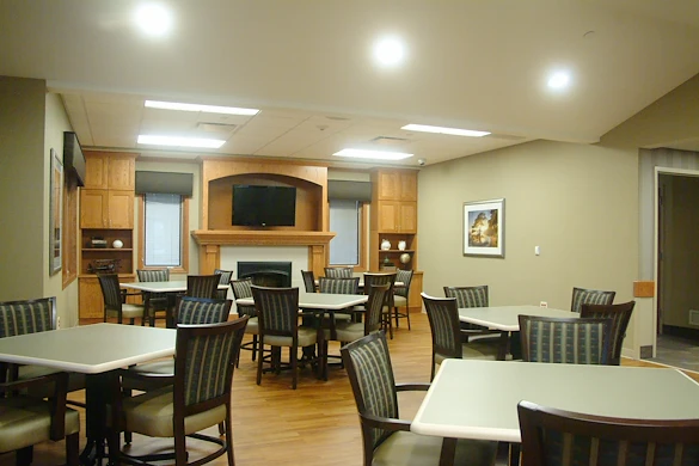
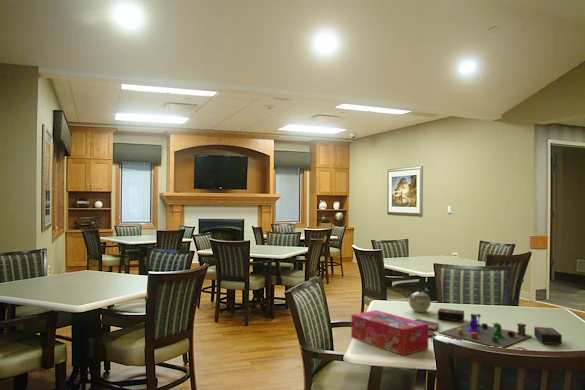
+ tissue box [350,309,430,356]
+ teapot [406,287,432,313]
+ board game [414,307,563,351]
